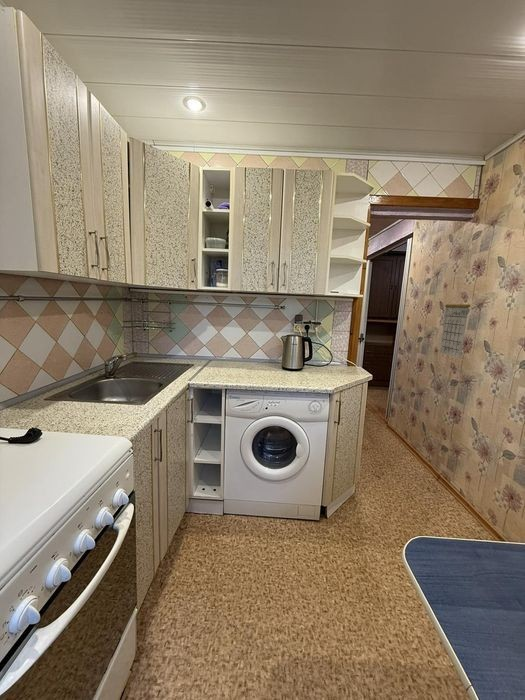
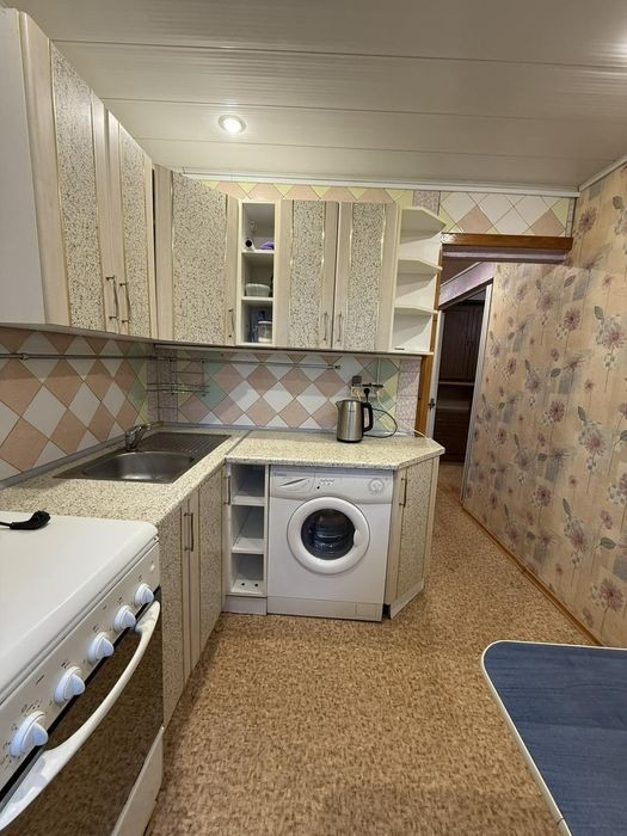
- calendar [439,292,471,359]
